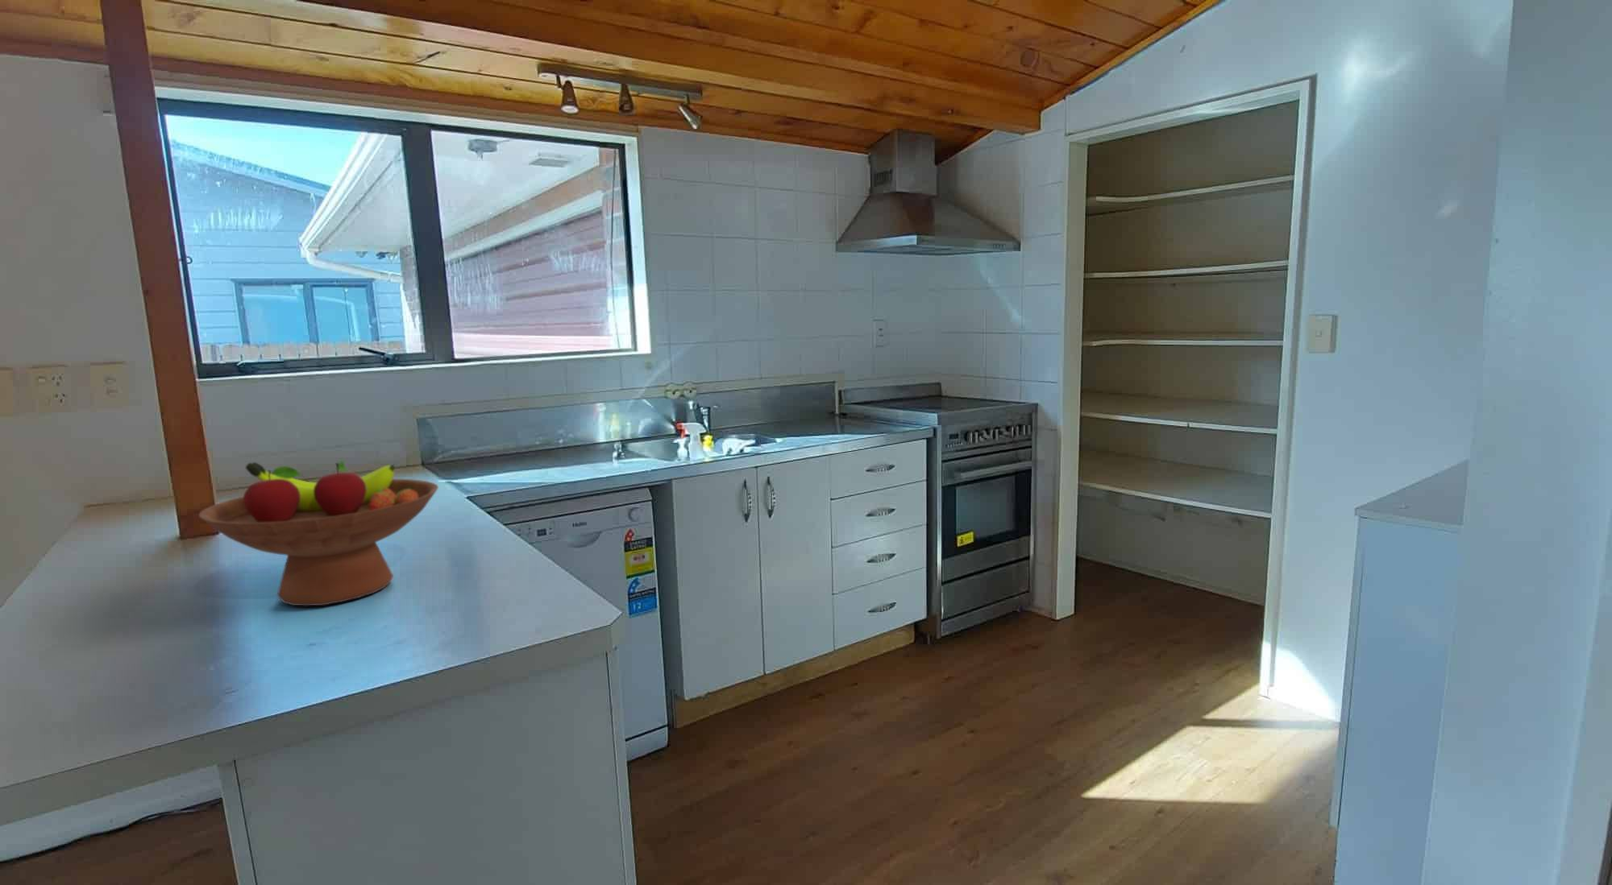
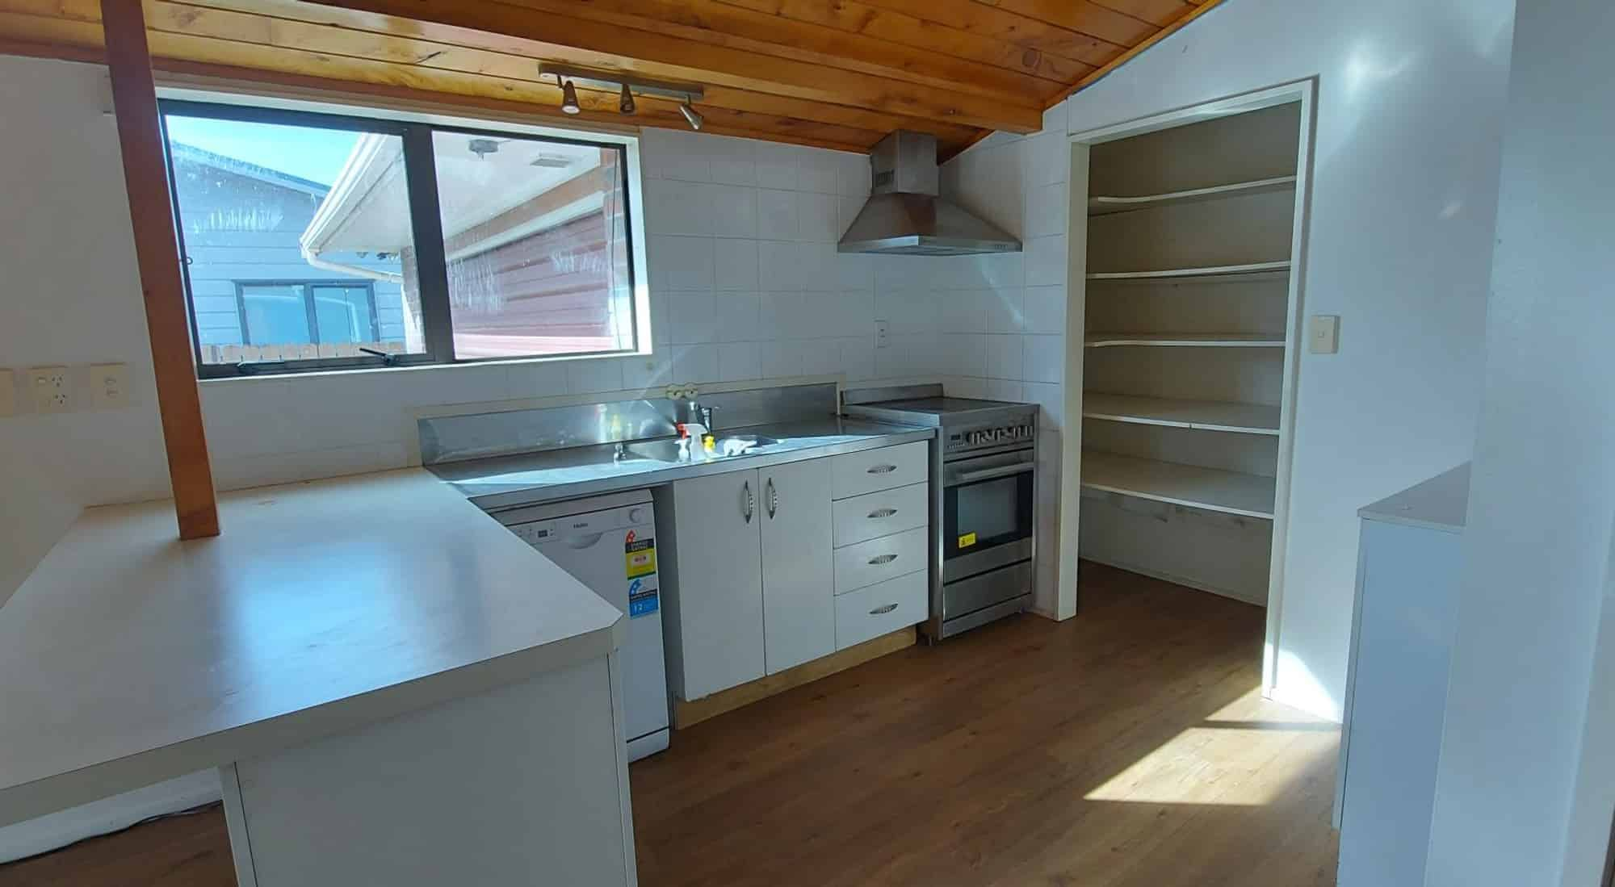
- fruit bowl [199,460,440,606]
